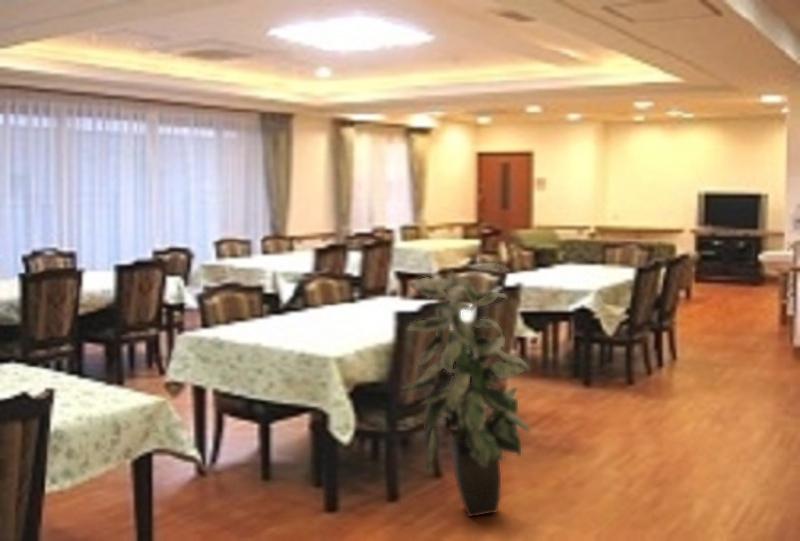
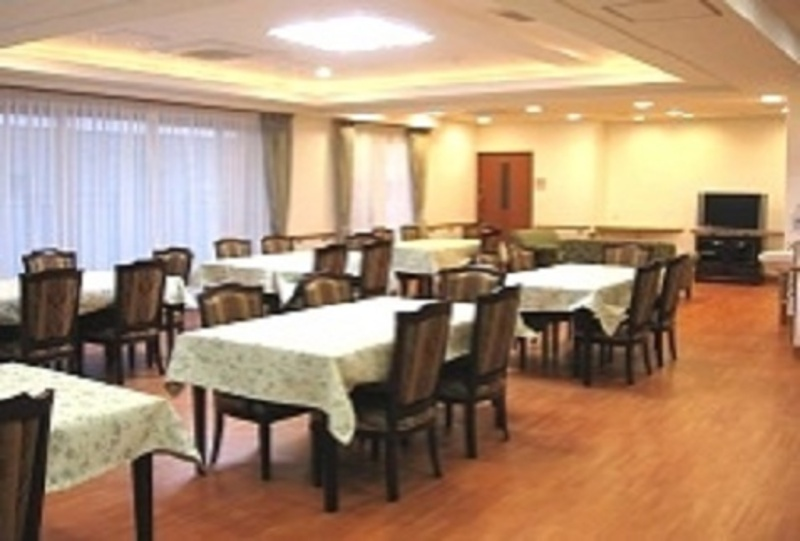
- indoor plant [400,262,532,518]
